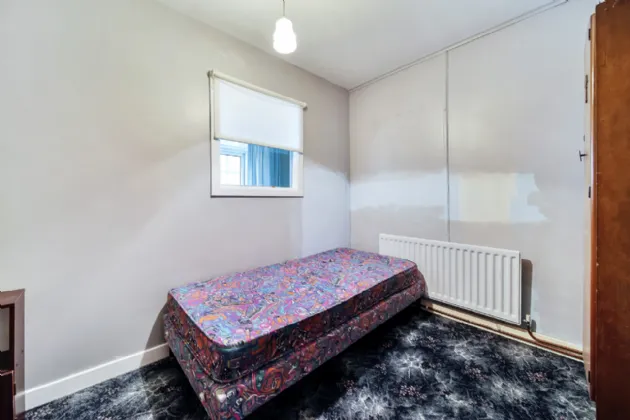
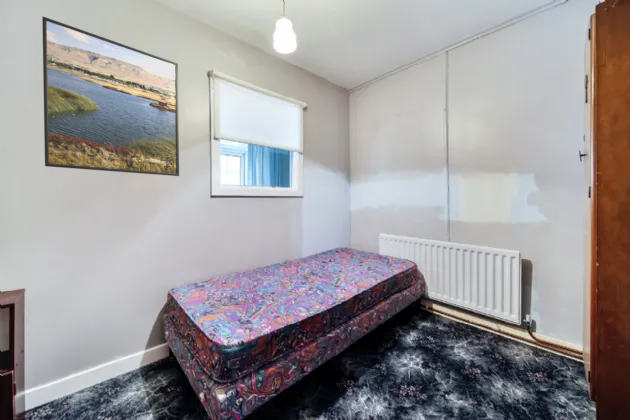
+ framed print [41,16,180,177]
